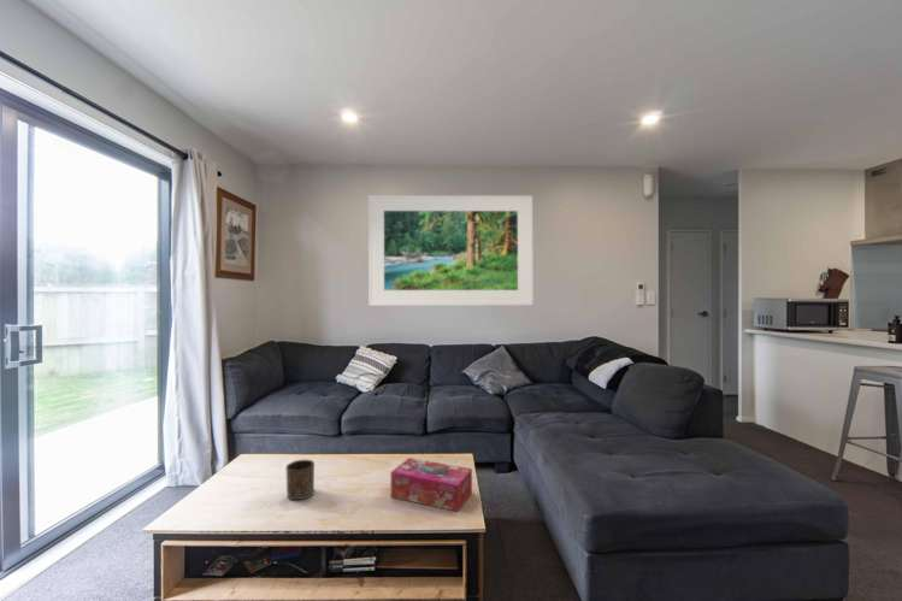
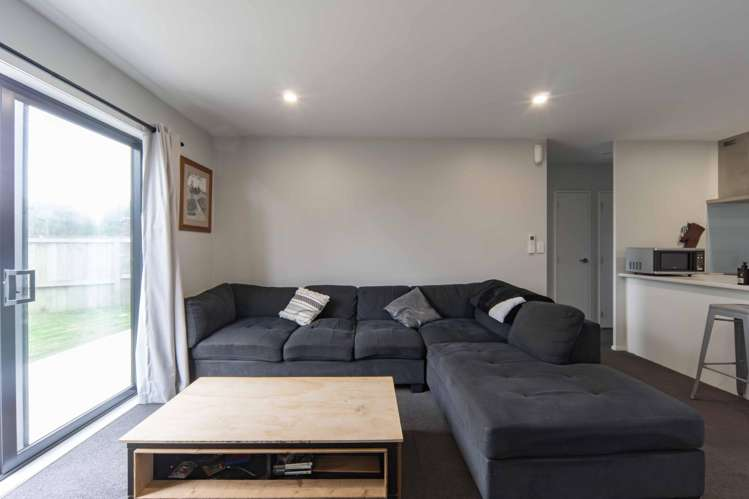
- tissue box [390,456,473,513]
- cup [284,459,316,501]
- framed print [367,194,535,307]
